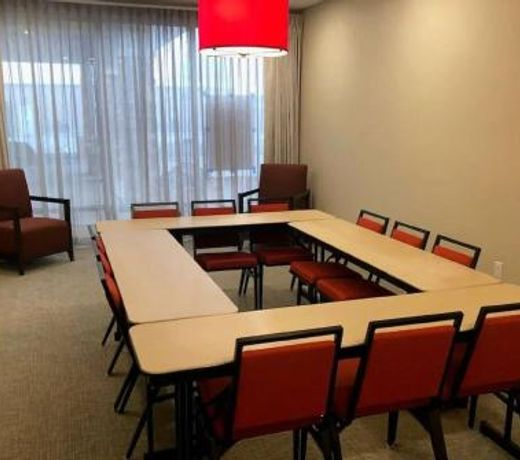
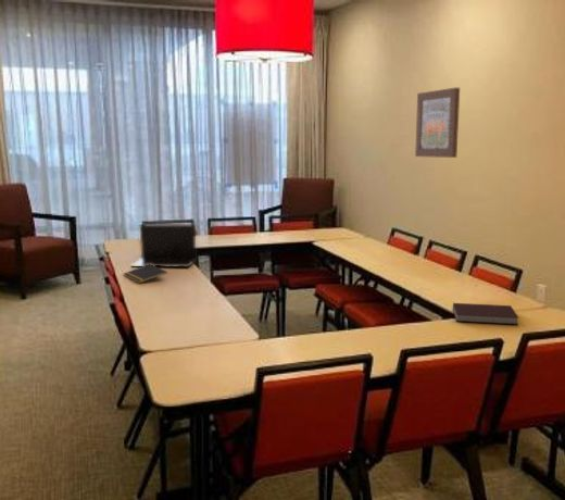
+ wall art [414,87,461,159]
+ notepad [123,264,168,285]
+ notebook [452,302,519,326]
+ laptop [130,223,197,267]
